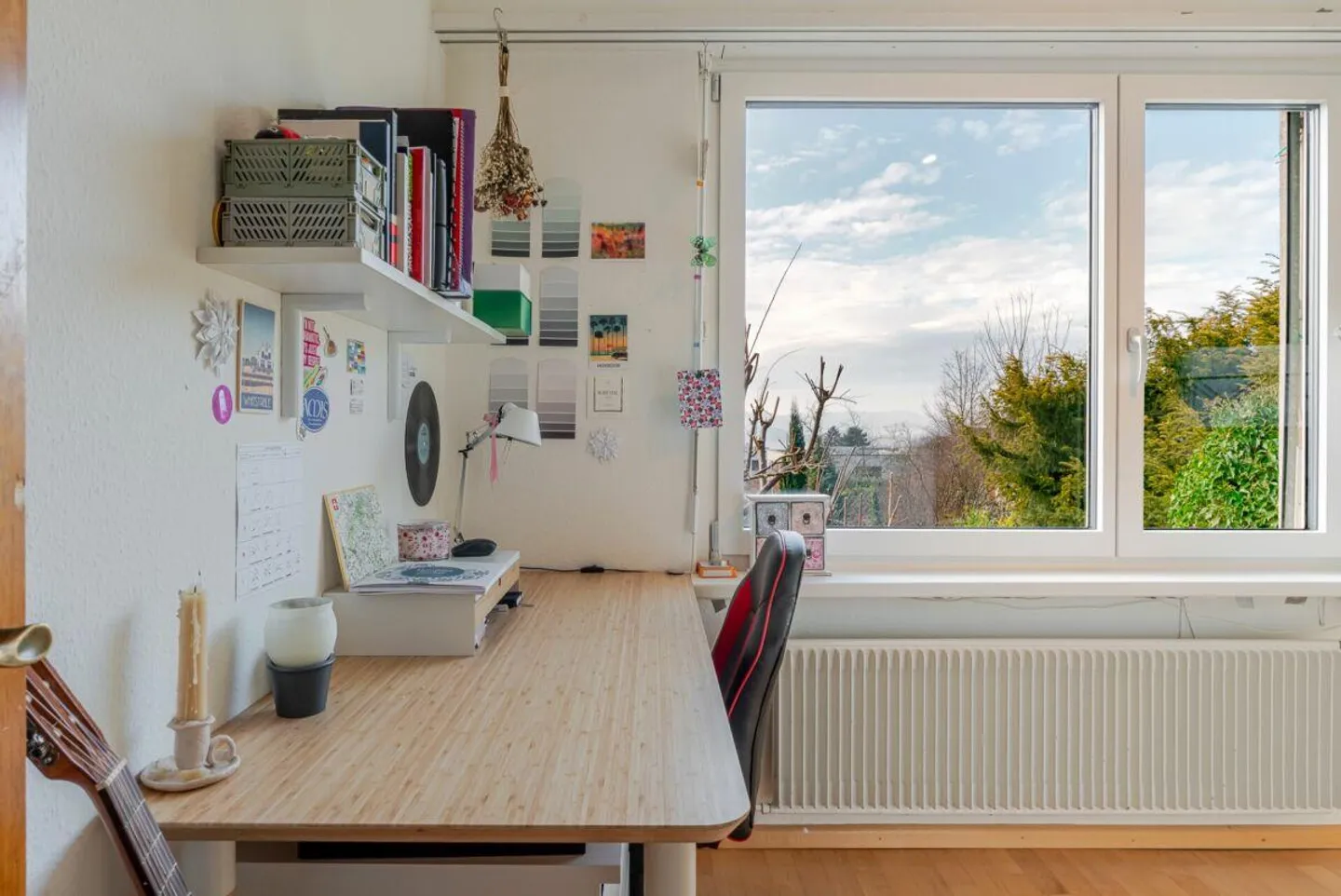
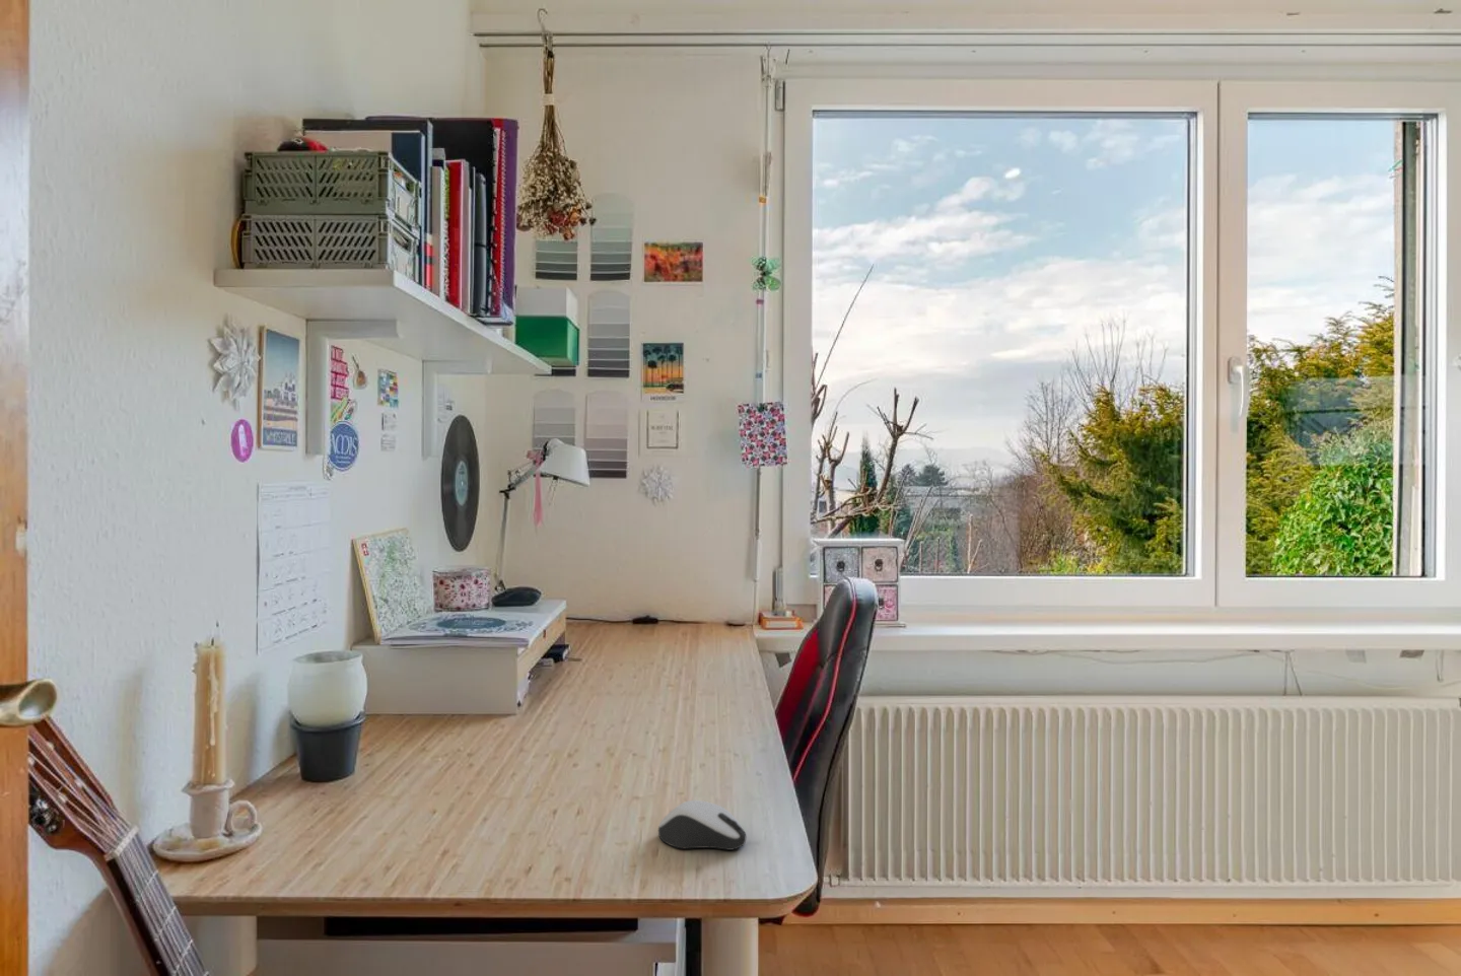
+ computer mouse [657,800,746,851]
